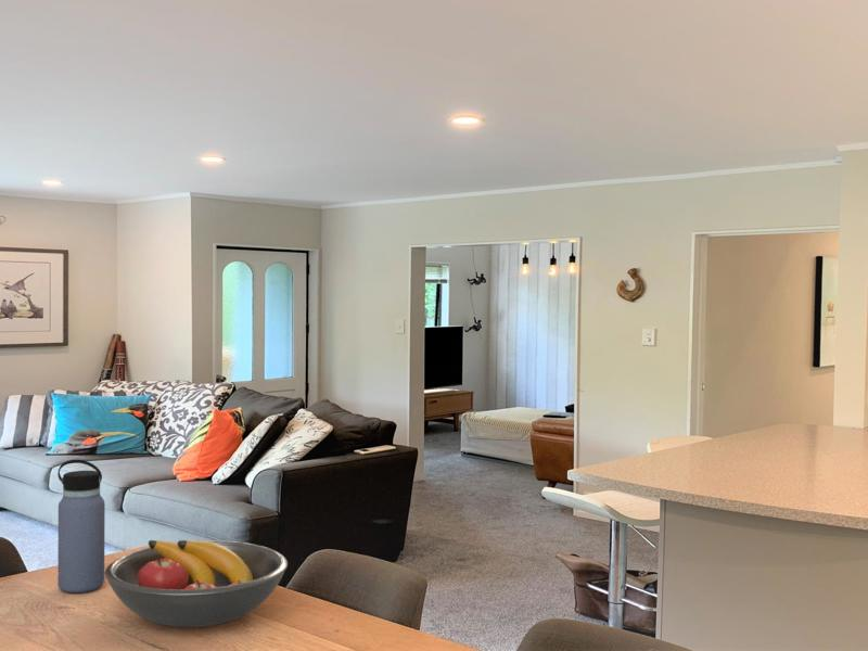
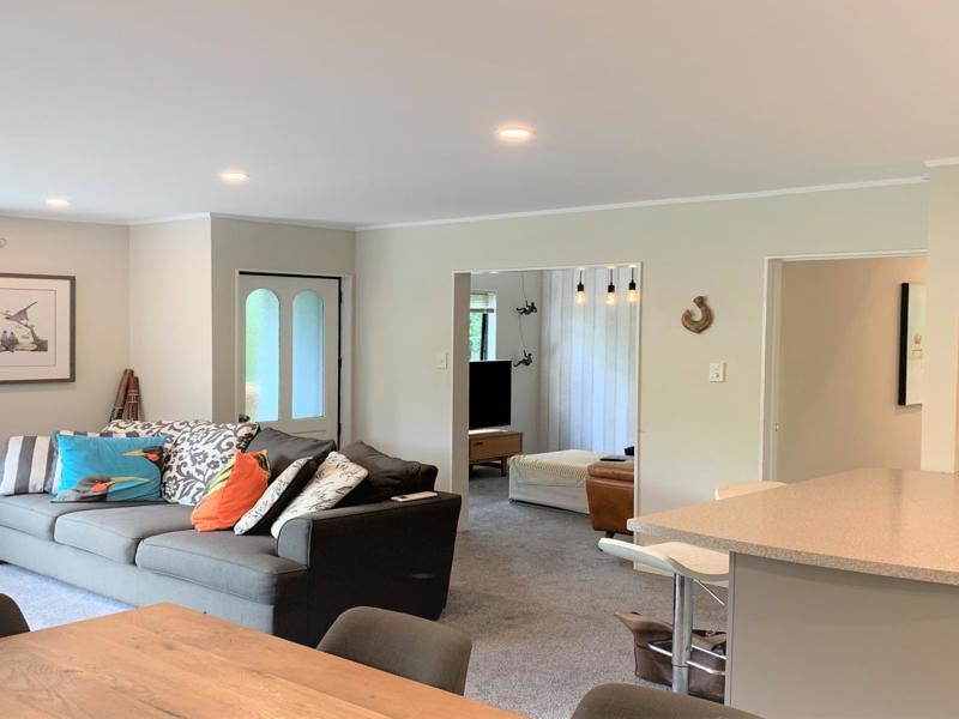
- water bottle [56,459,106,593]
- fruit bowl [104,539,289,628]
